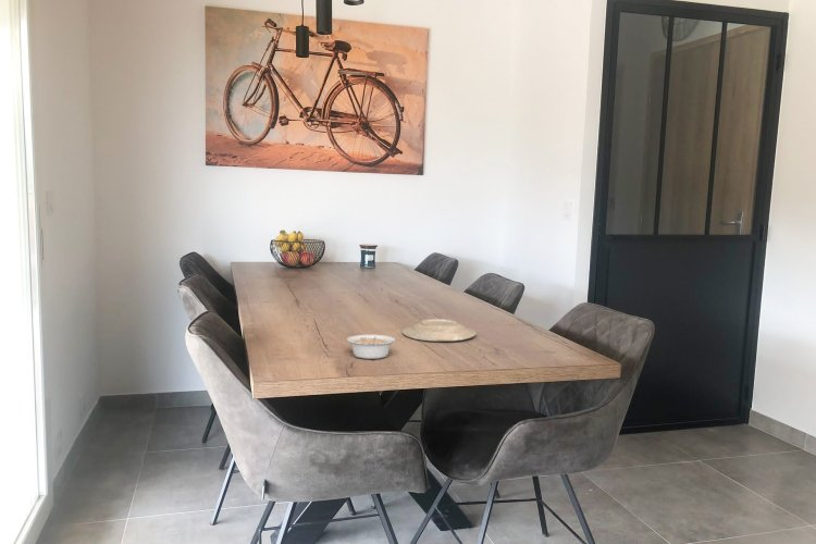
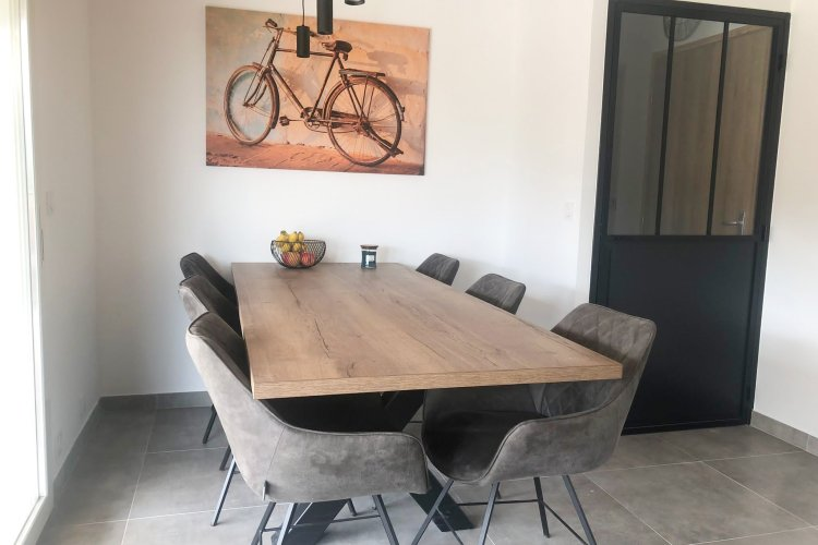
- legume [346,334,400,360]
- plate [401,318,478,343]
